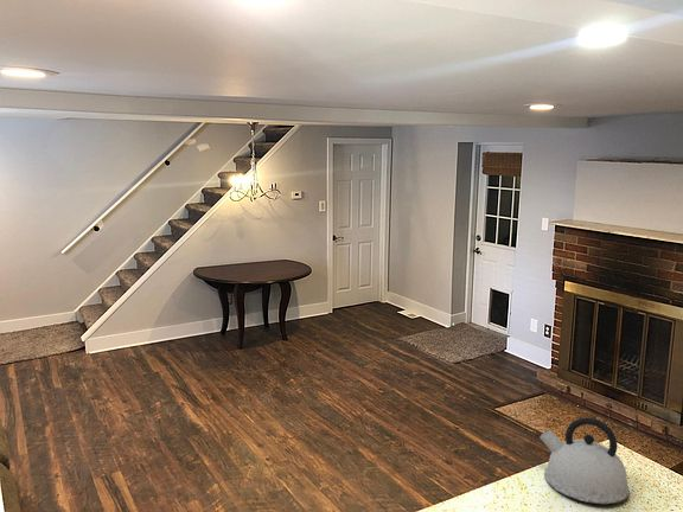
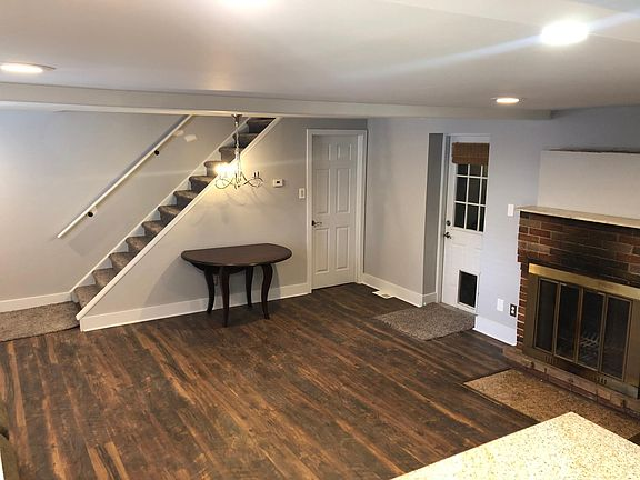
- kettle [538,416,631,505]
